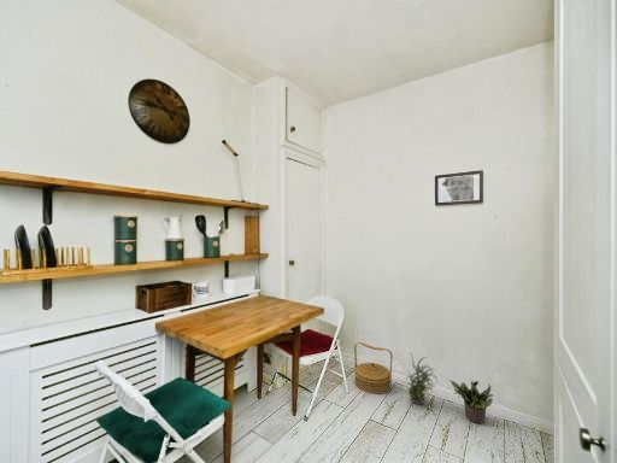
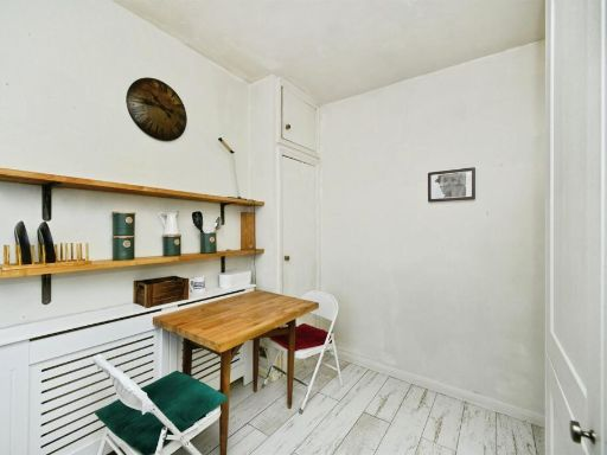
- potted plant [401,354,439,408]
- potted plant [448,379,494,424]
- basket [353,341,394,395]
